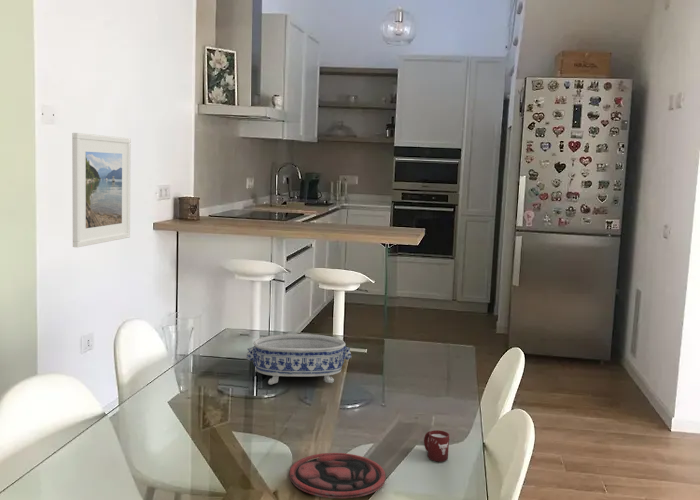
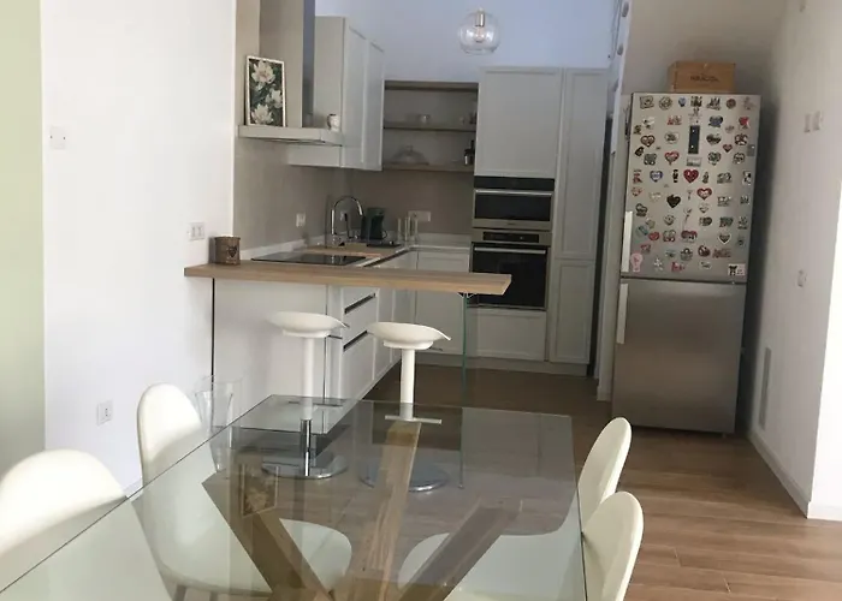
- cup [423,429,450,462]
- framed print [71,132,132,248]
- decorative bowl [245,333,352,386]
- plate [288,452,386,499]
